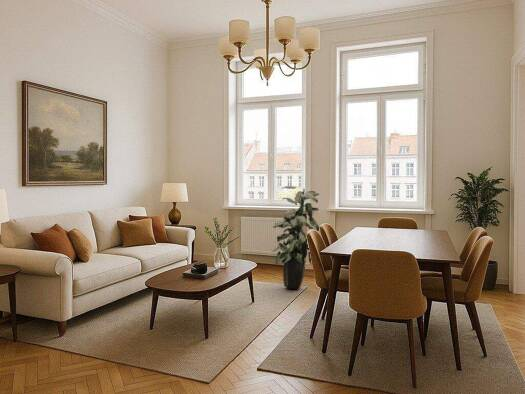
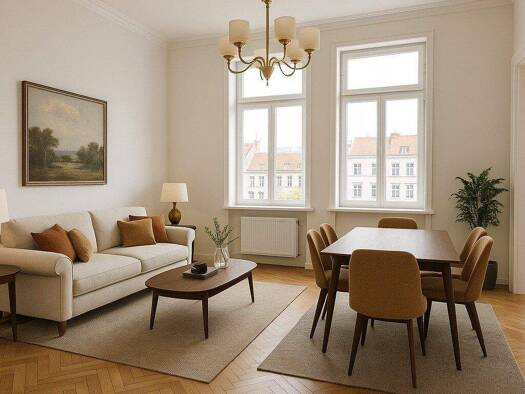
- indoor plant [271,185,320,290]
